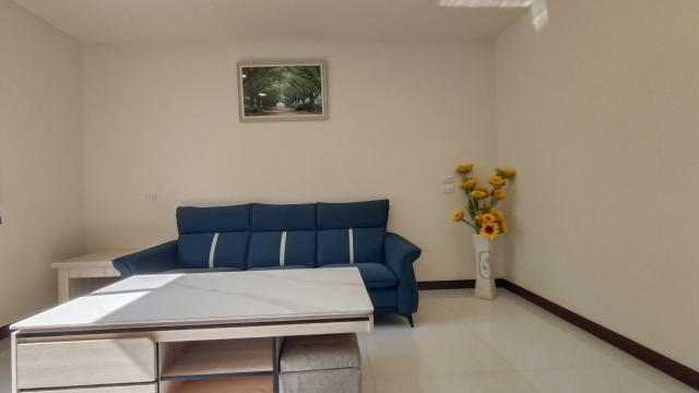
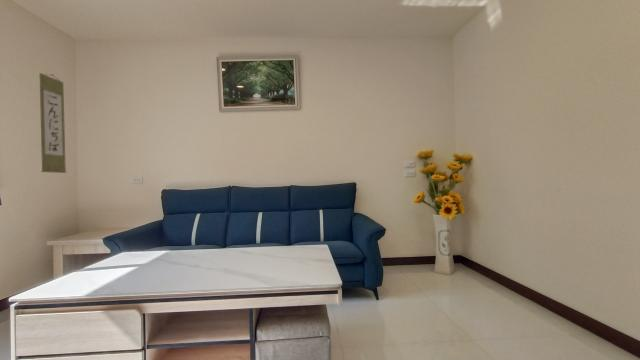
+ wall scroll [39,72,67,174]
